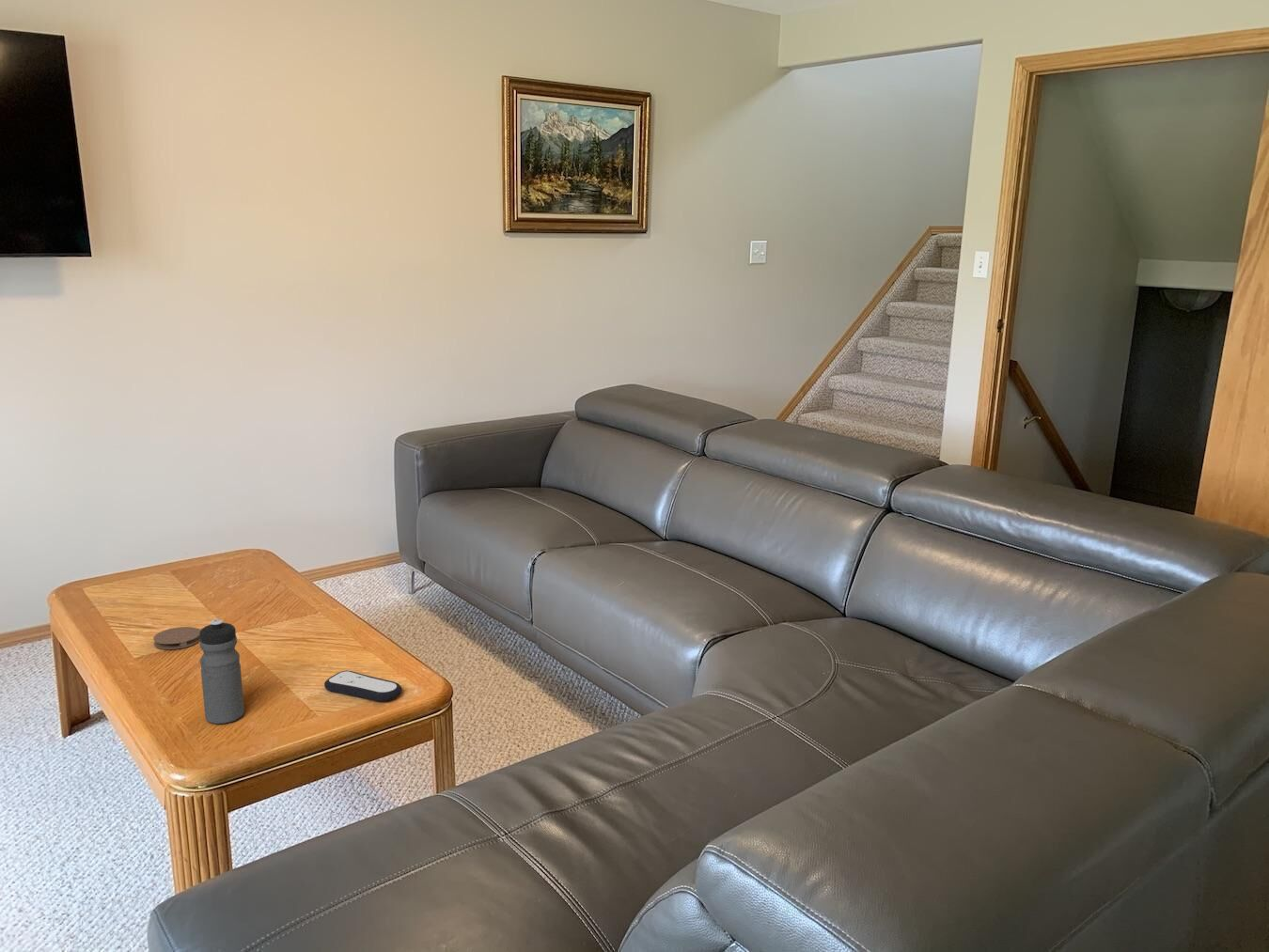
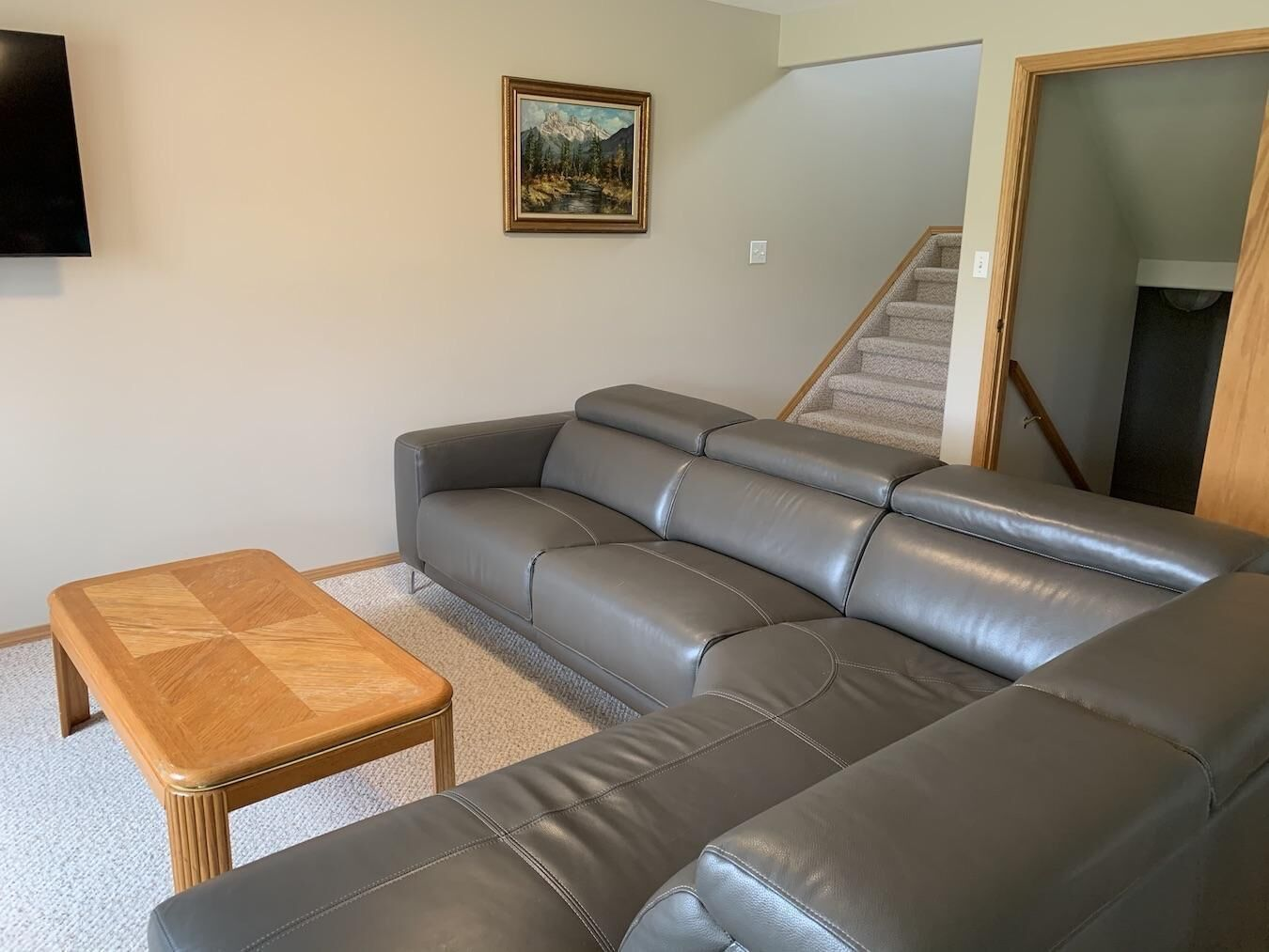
- coaster [152,626,201,650]
- remote control [323,670,403,703]
- water bottle [199,618,245,725]
